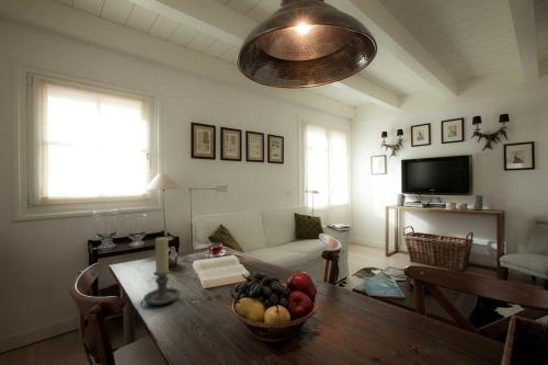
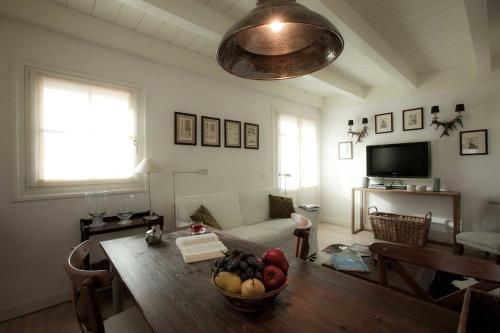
- candle holder [139,236,182,309]
